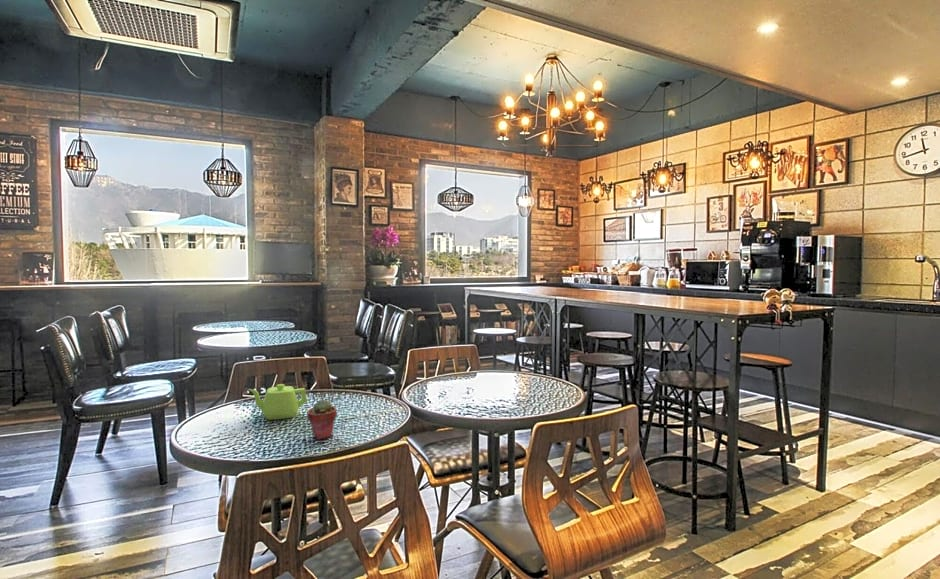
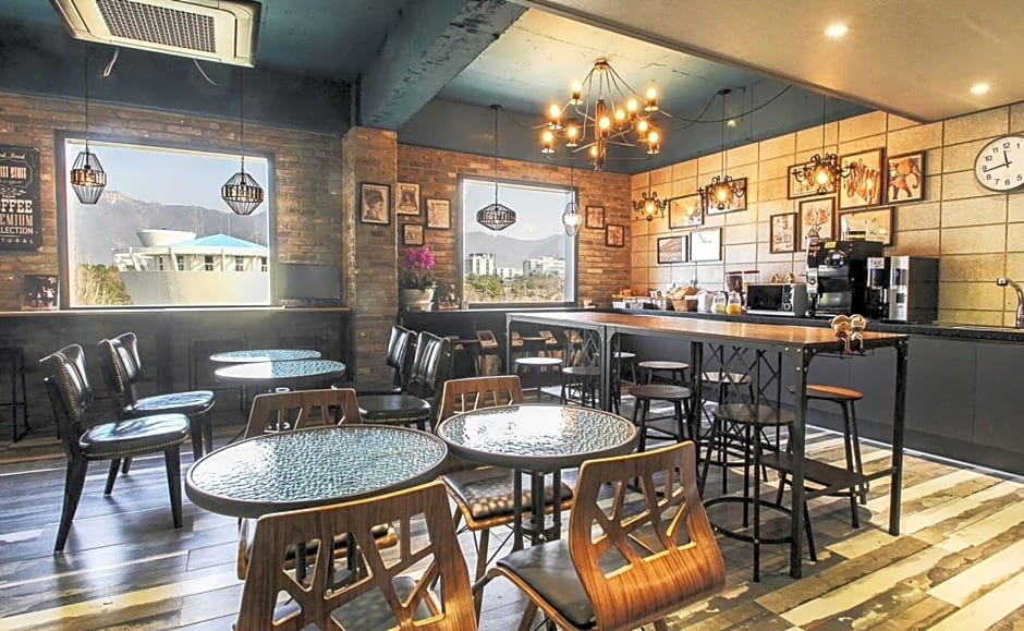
- potted succulent [306,398,338,440]
- teapot [247,383,308,421]
